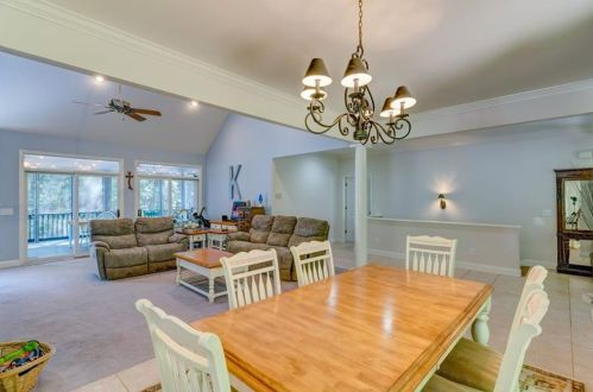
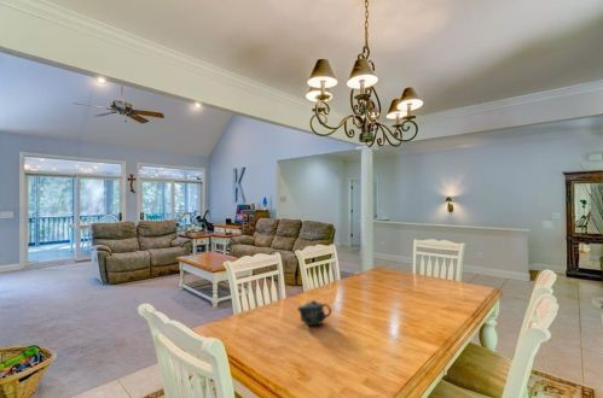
+ chinaware [296,299,332,327]
